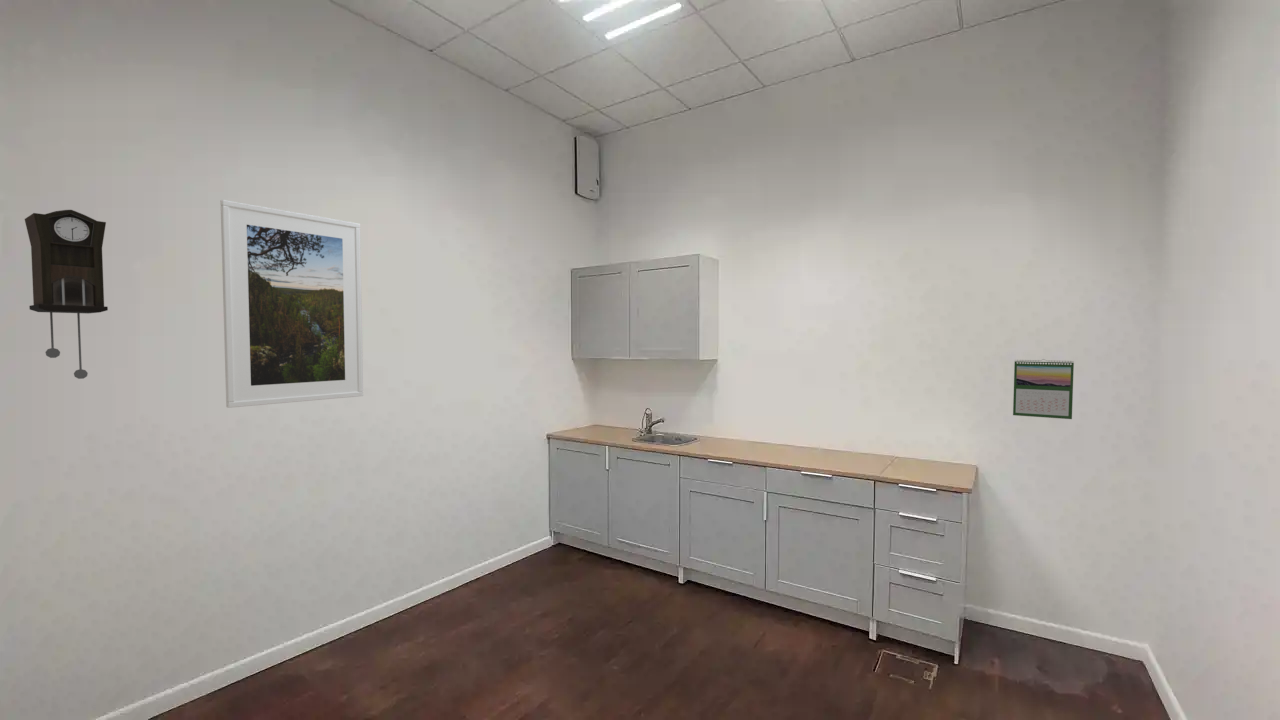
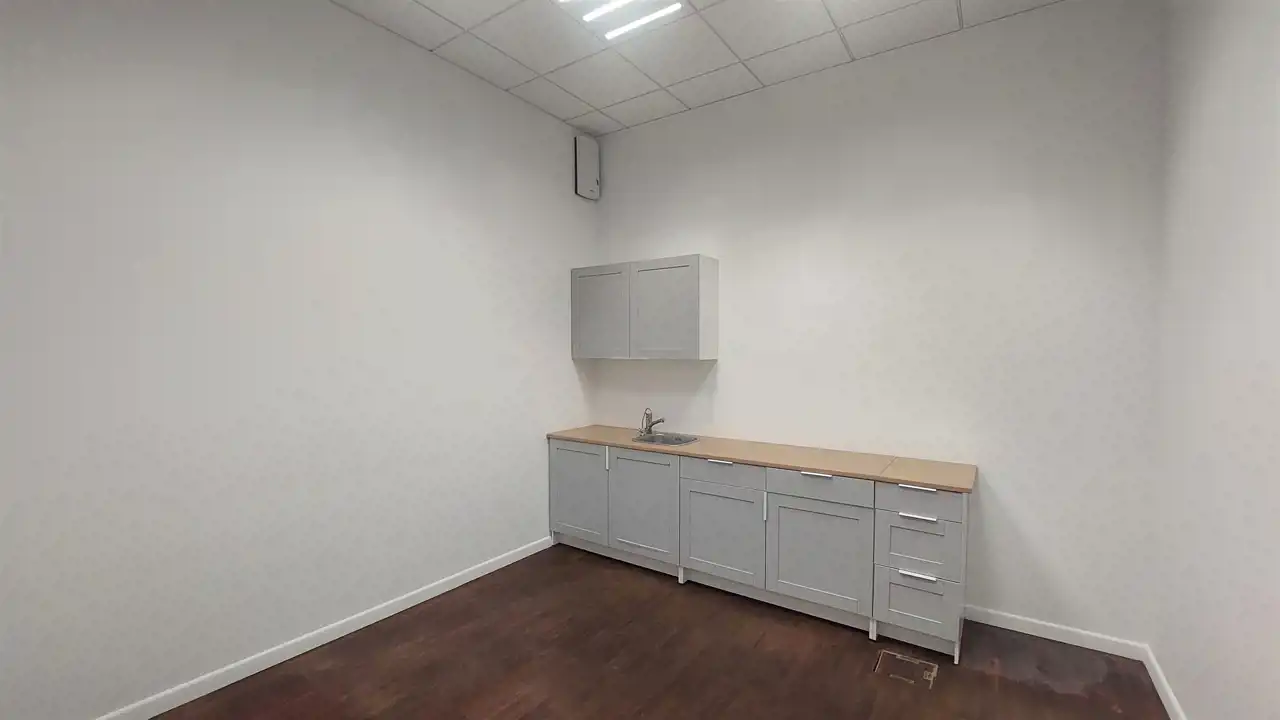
- calendar [1012,358,1075,420]
- pendulum clock [24,209,109,380]
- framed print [220,199,364,409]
